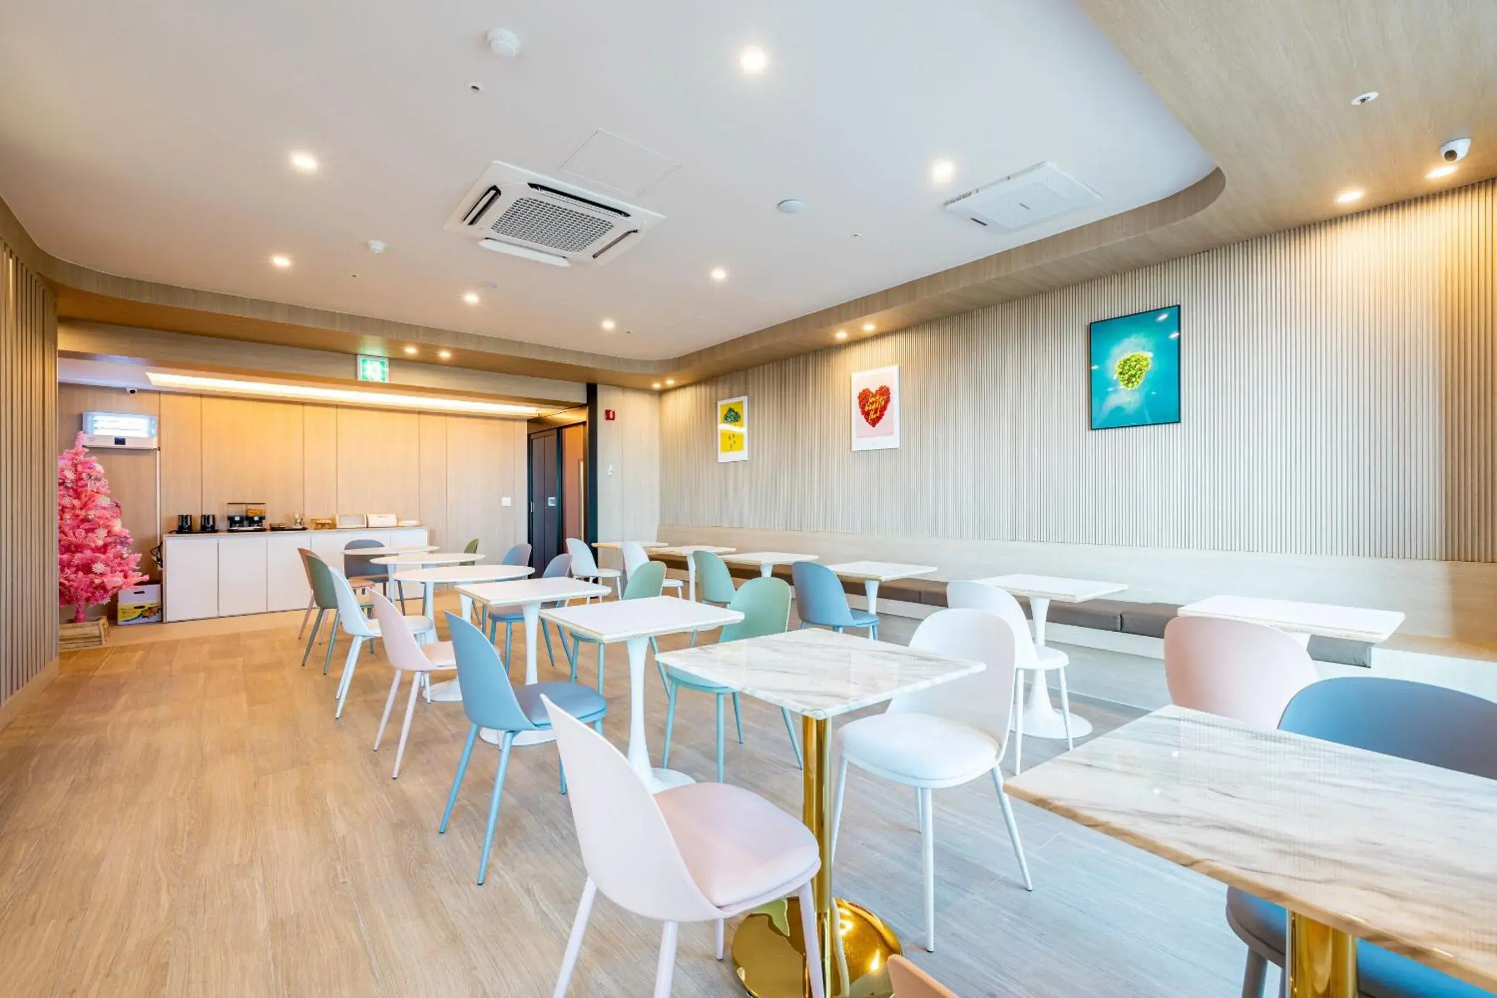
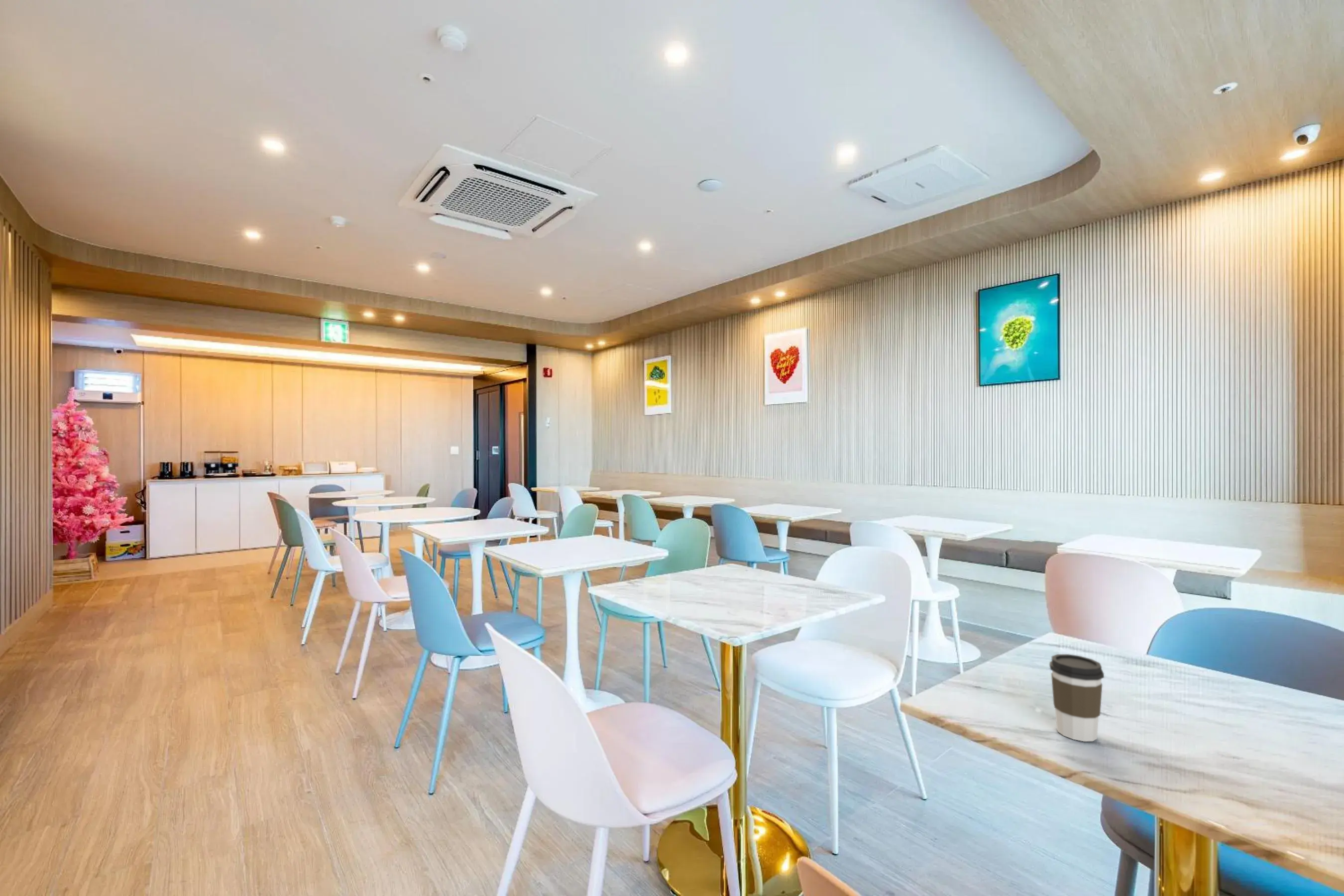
+ coffee cup [1049,654,1105,742]
